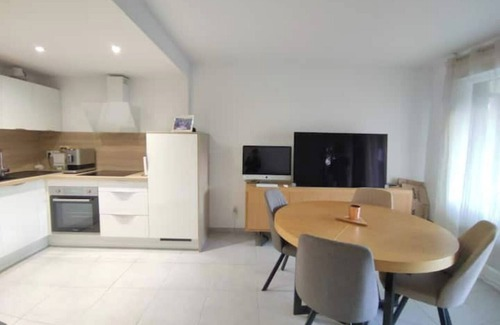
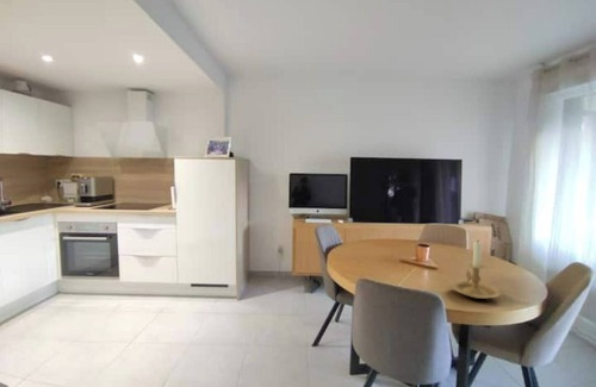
+ candle holder [449,241,502,300]
